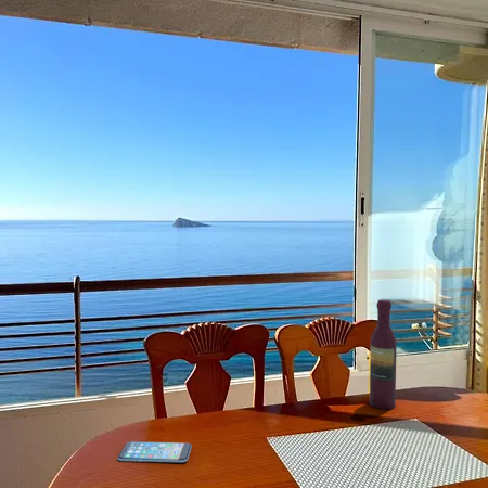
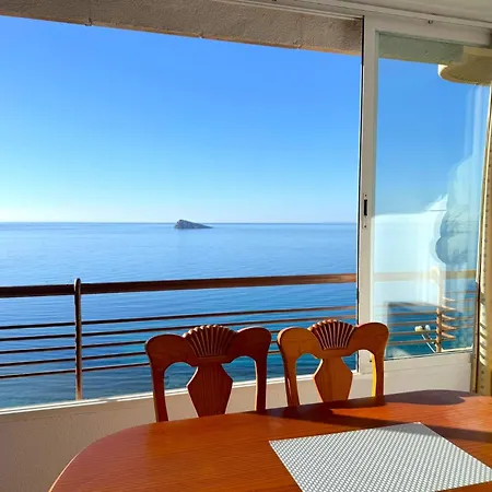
- smartphone [116,440,193,463]
- wine bottle [369,298,398,410]
